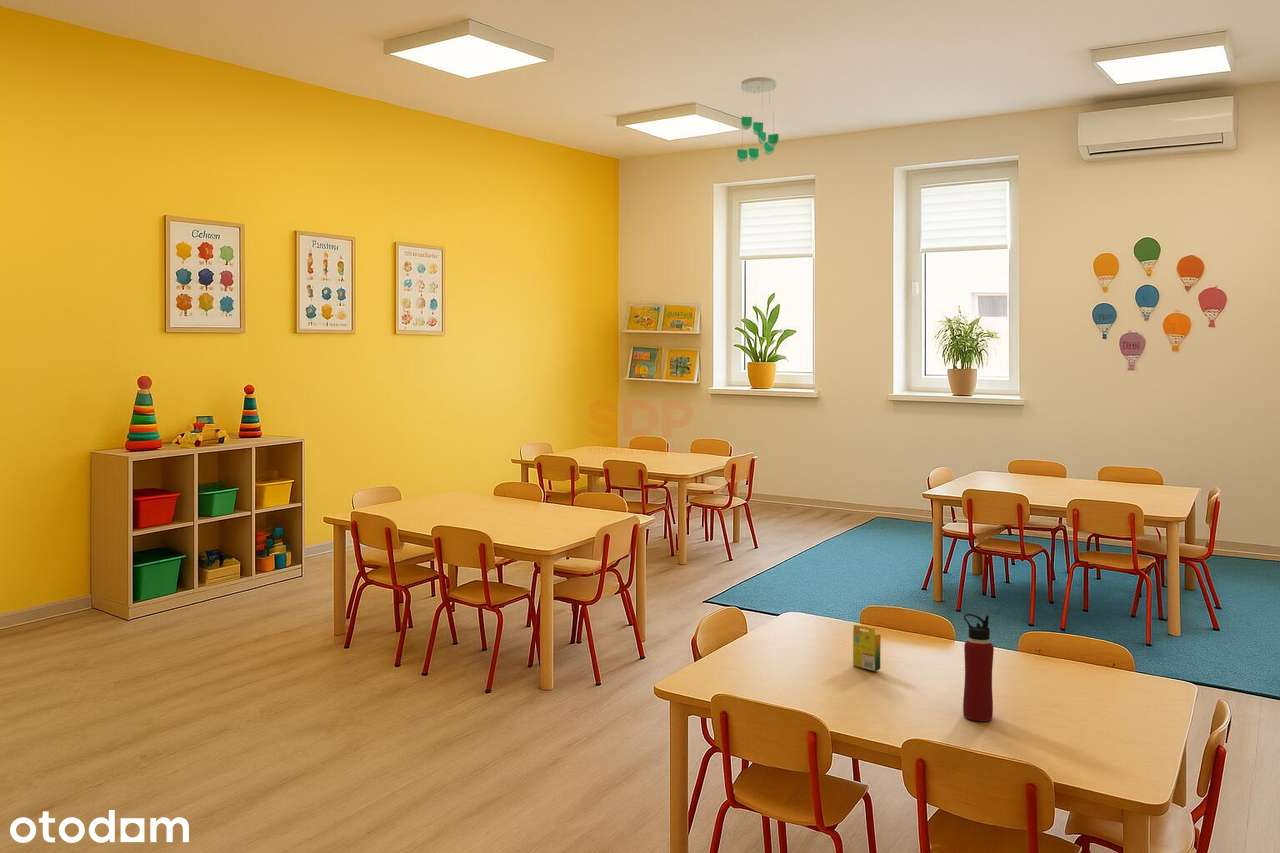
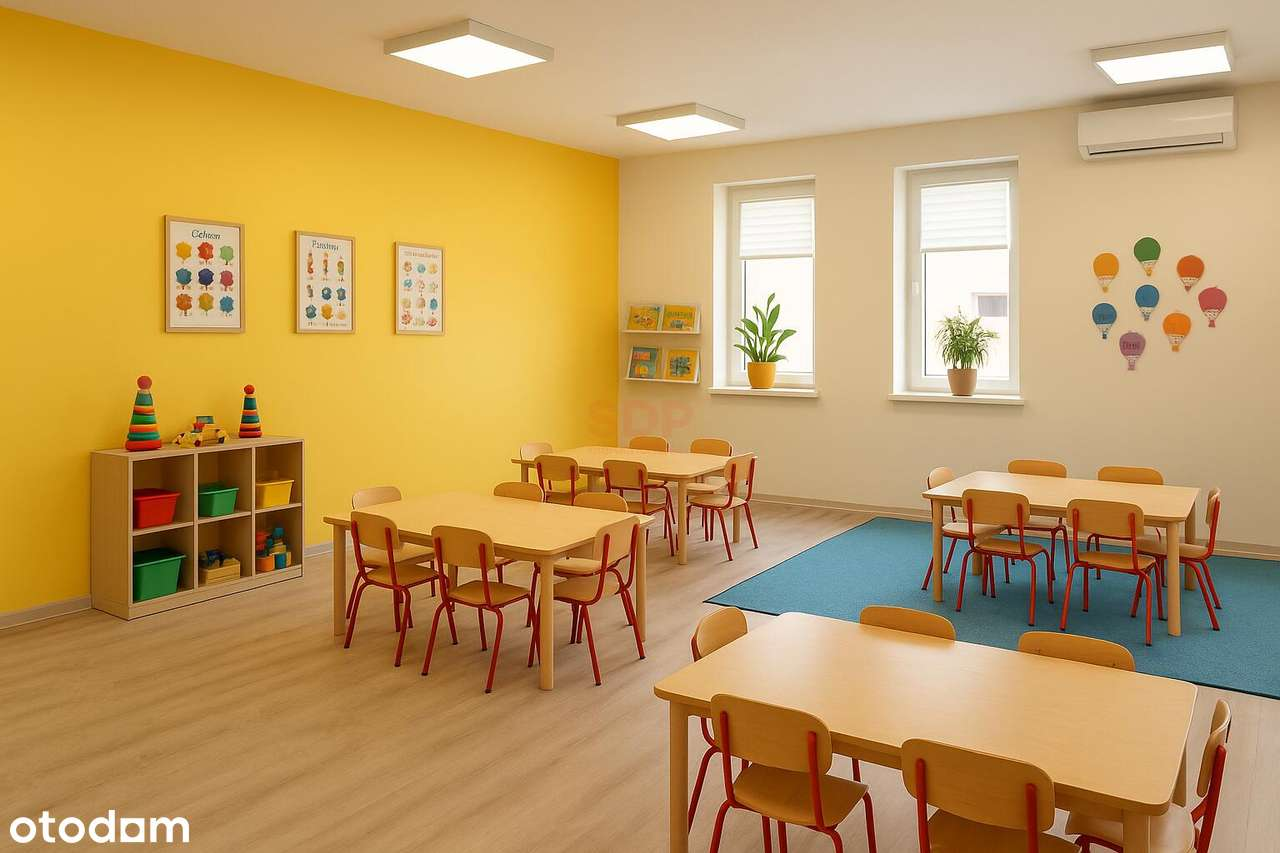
- water bottle [962,613,995,722]
- ceiling mobile [736,76,780,163]
- crayon box [852,624,882,672]
